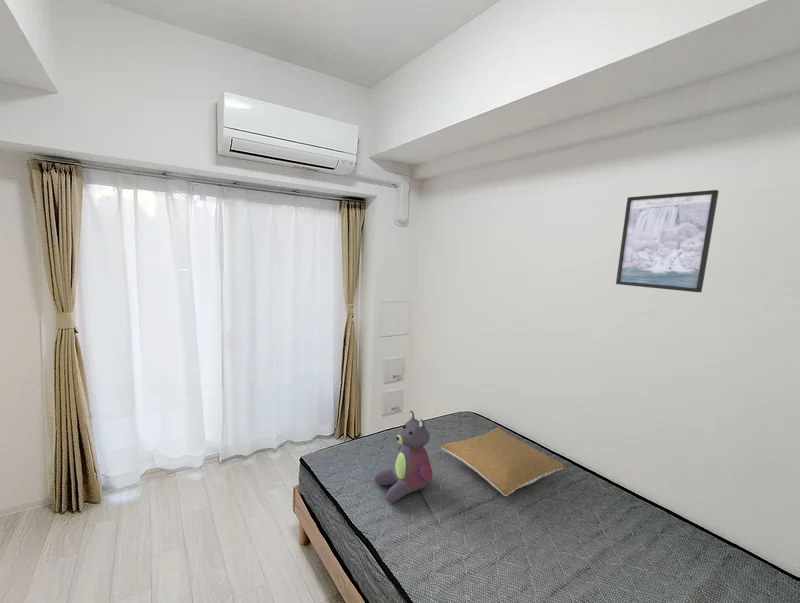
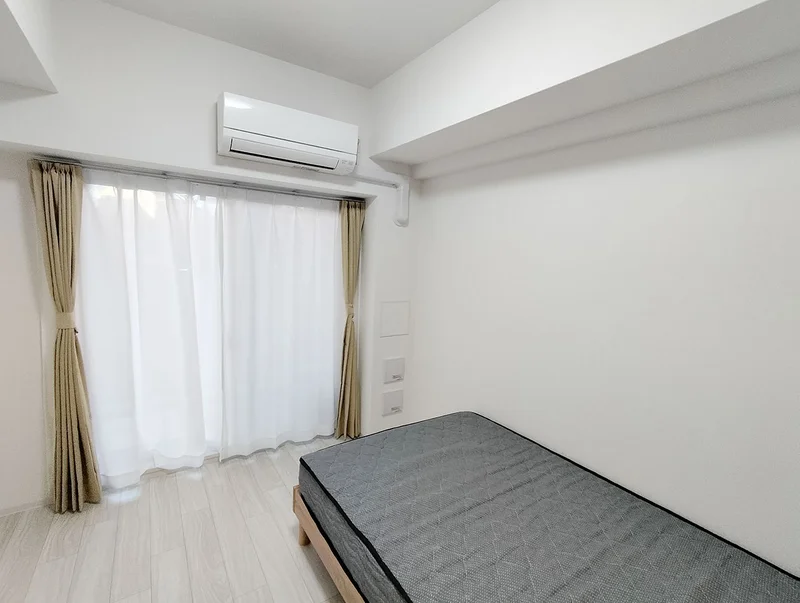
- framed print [615,189,720,293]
- stuffed bear [373,410,434,504]
- pillow [440,427,565,497]
